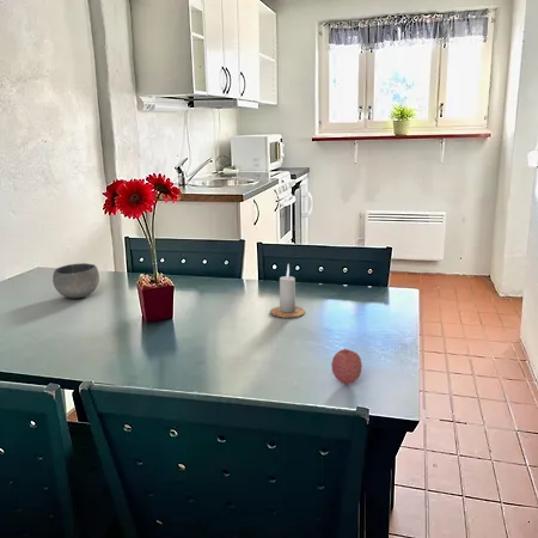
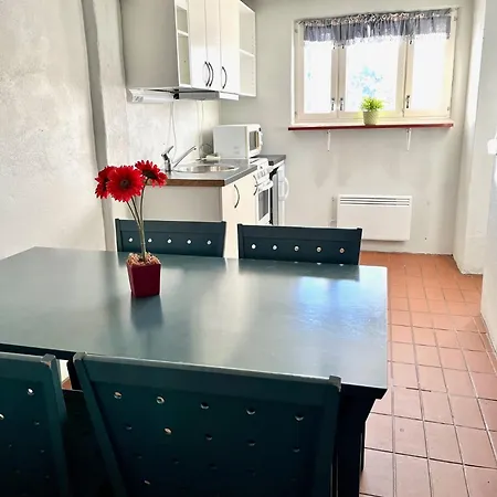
- fruit [330,347,363,385]
- bowl [51,262,100,299]
- candle [269,263,306,319]
